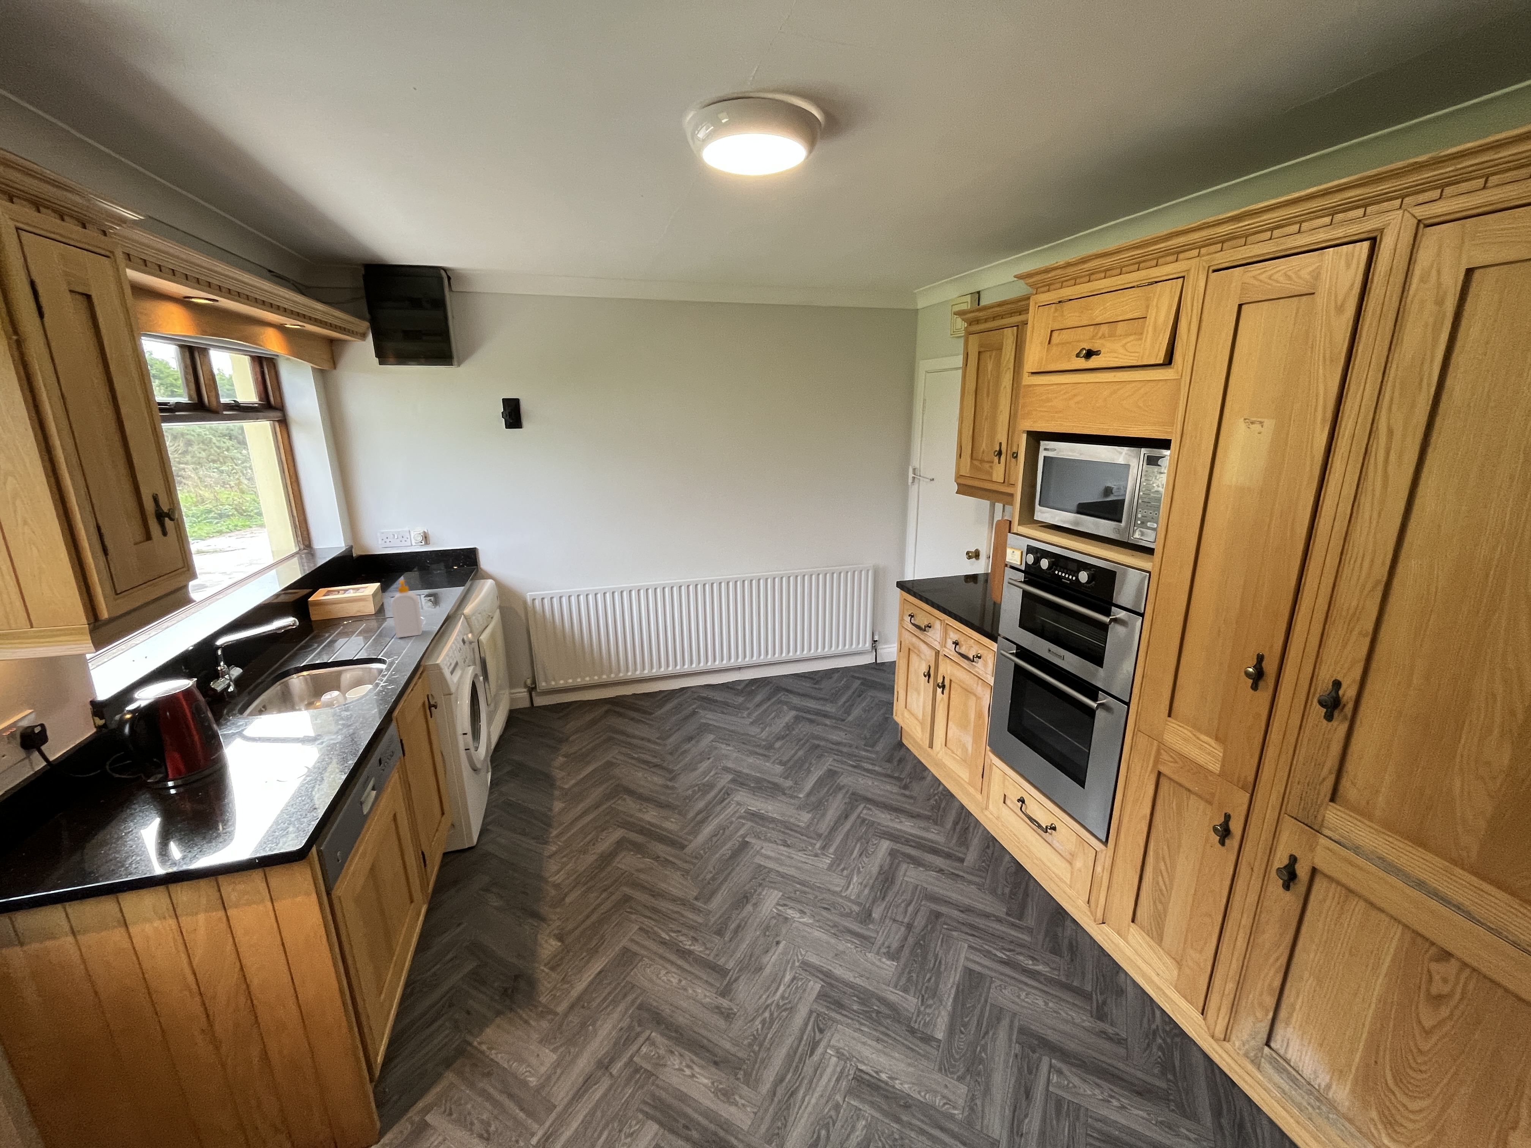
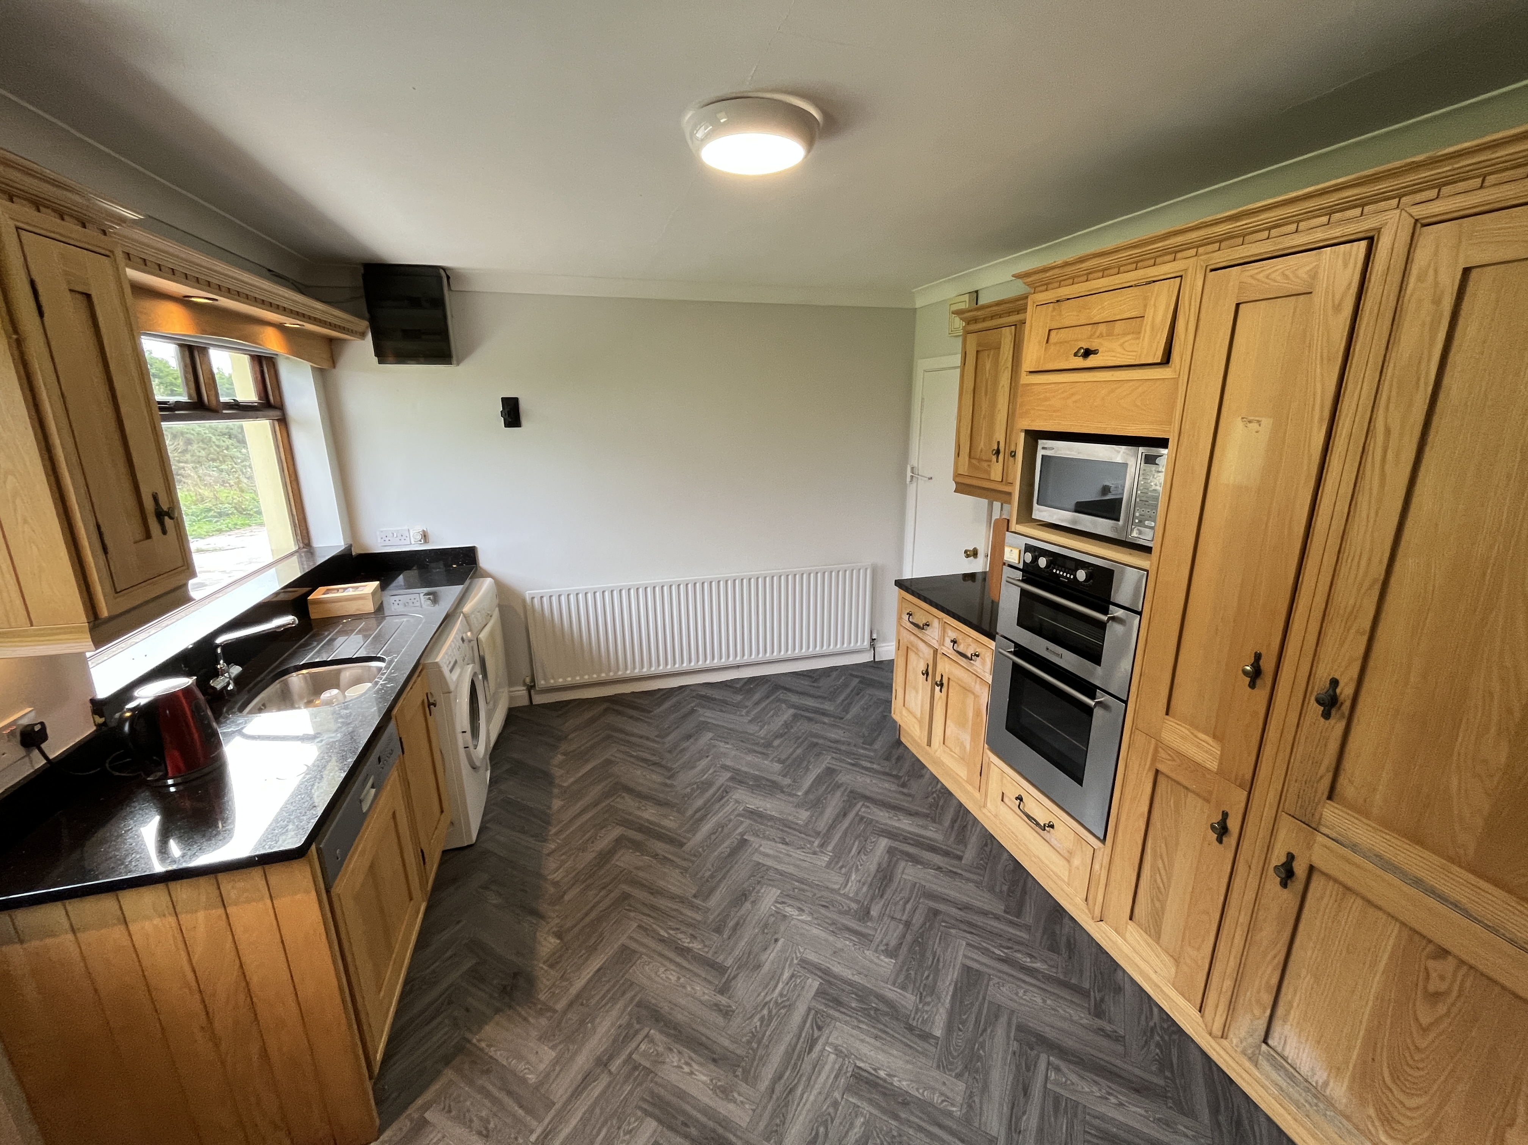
- soap bottle [391,580,423,638]
